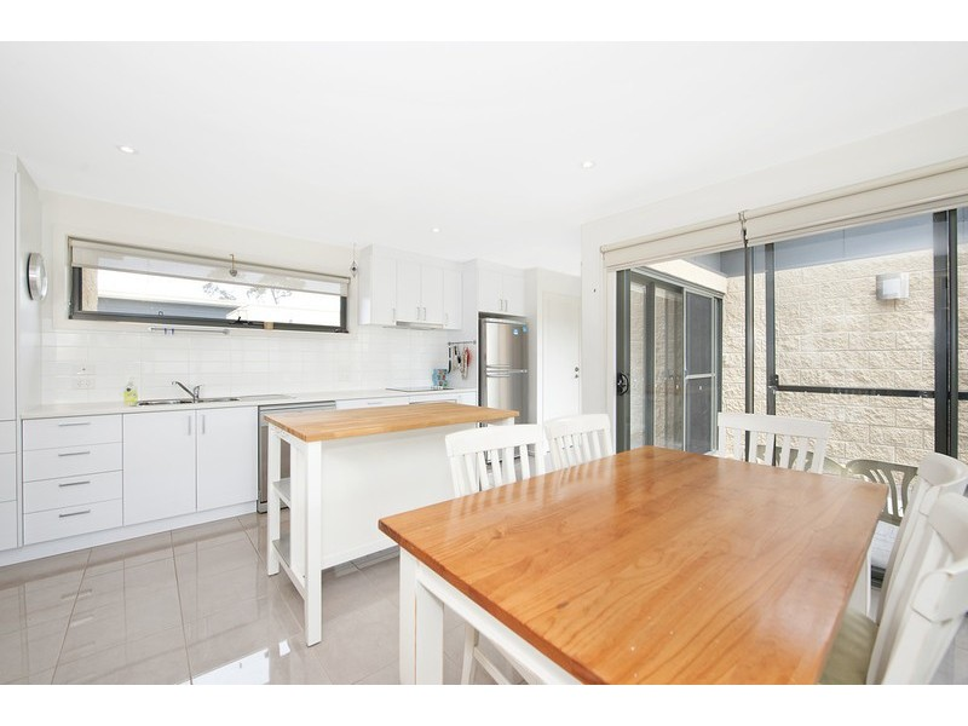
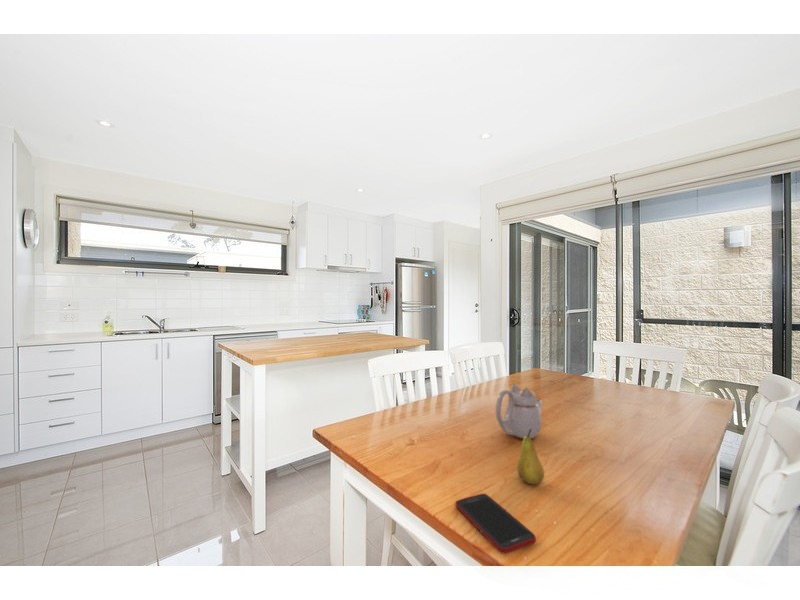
+ cell phone [454,493,537,555]
+ fruit [516,429,545,485]
+ teapot [495,383,544,440]
